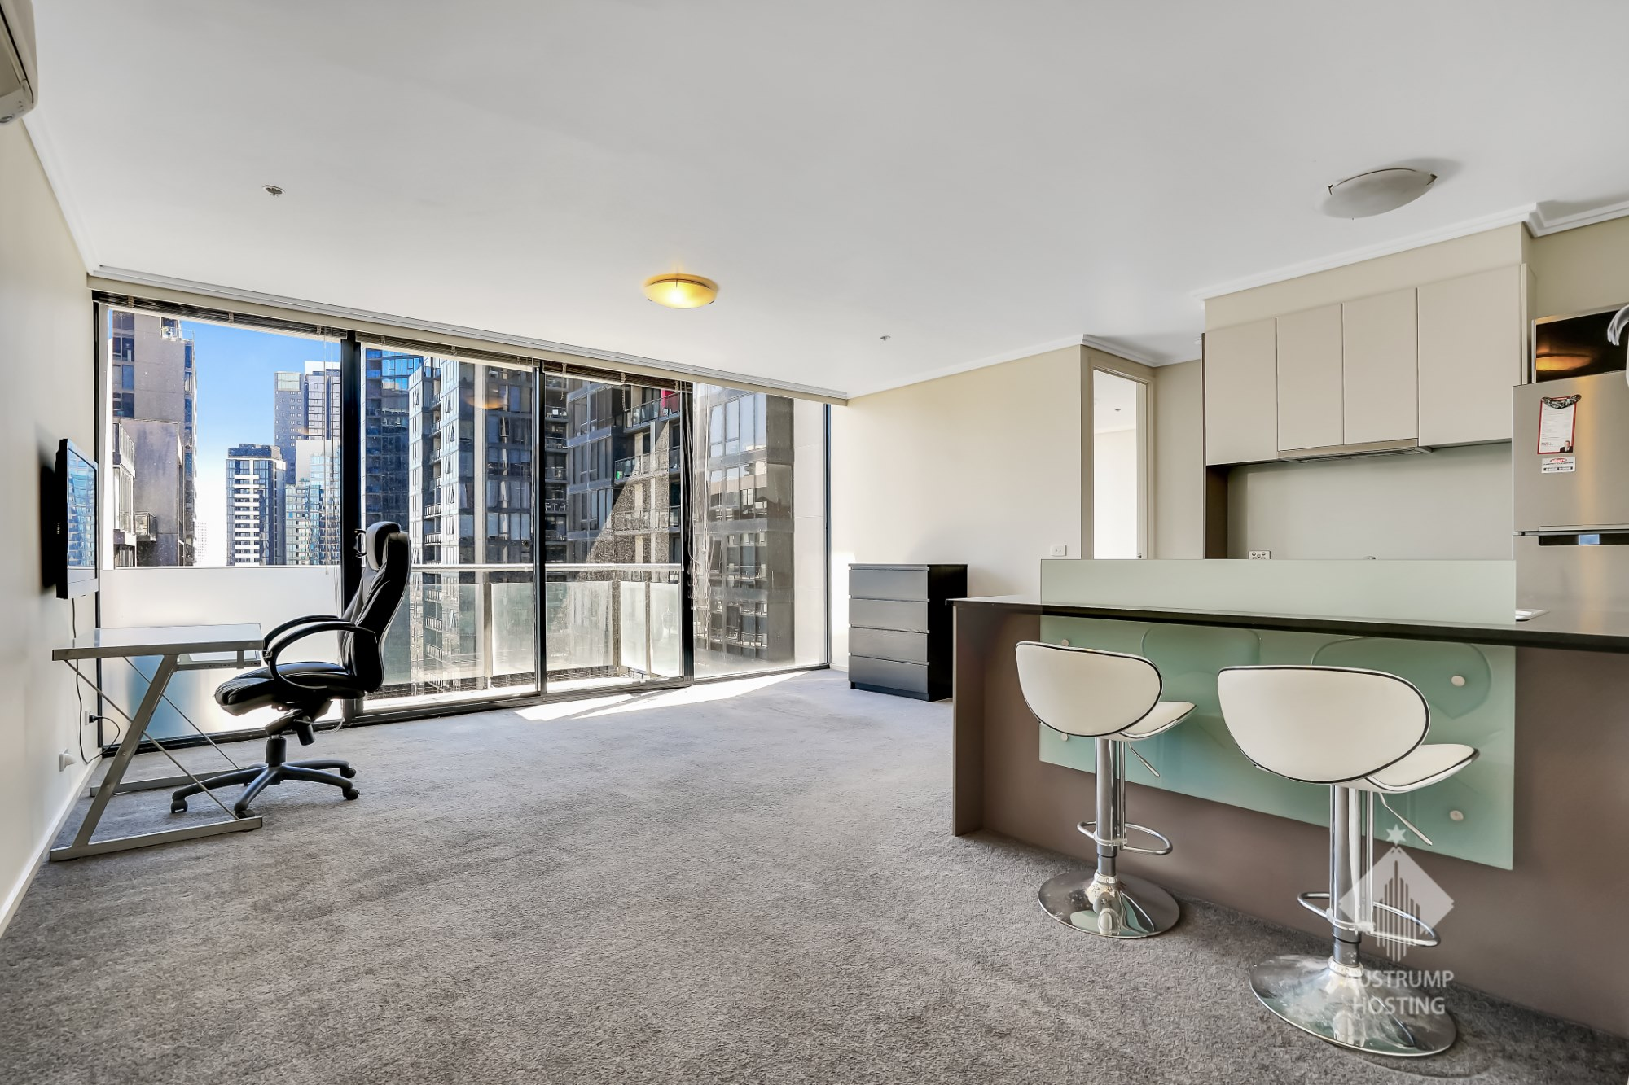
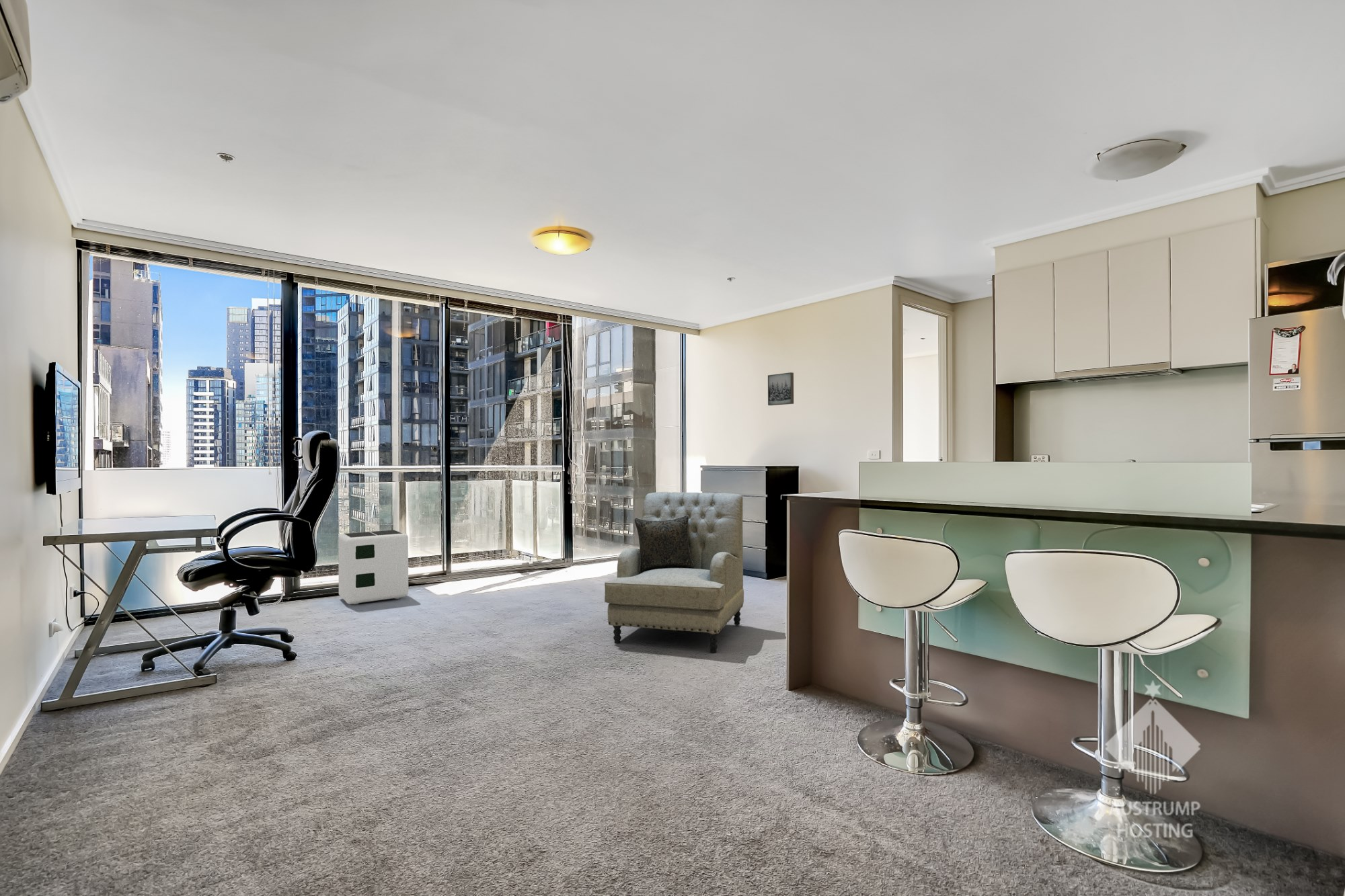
+ air purifier [338,529,409,605]
+ armchair [604,491,744,654]
+ wall art [767,372,794,406]
